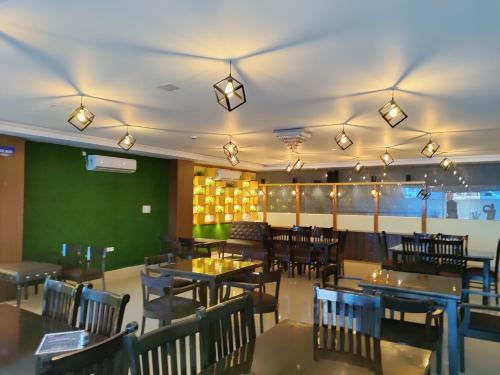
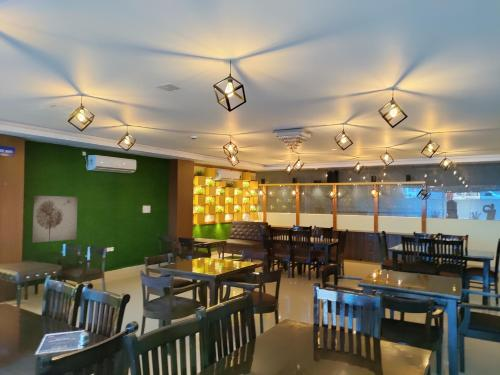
+ wall art [31,195,79,244]
